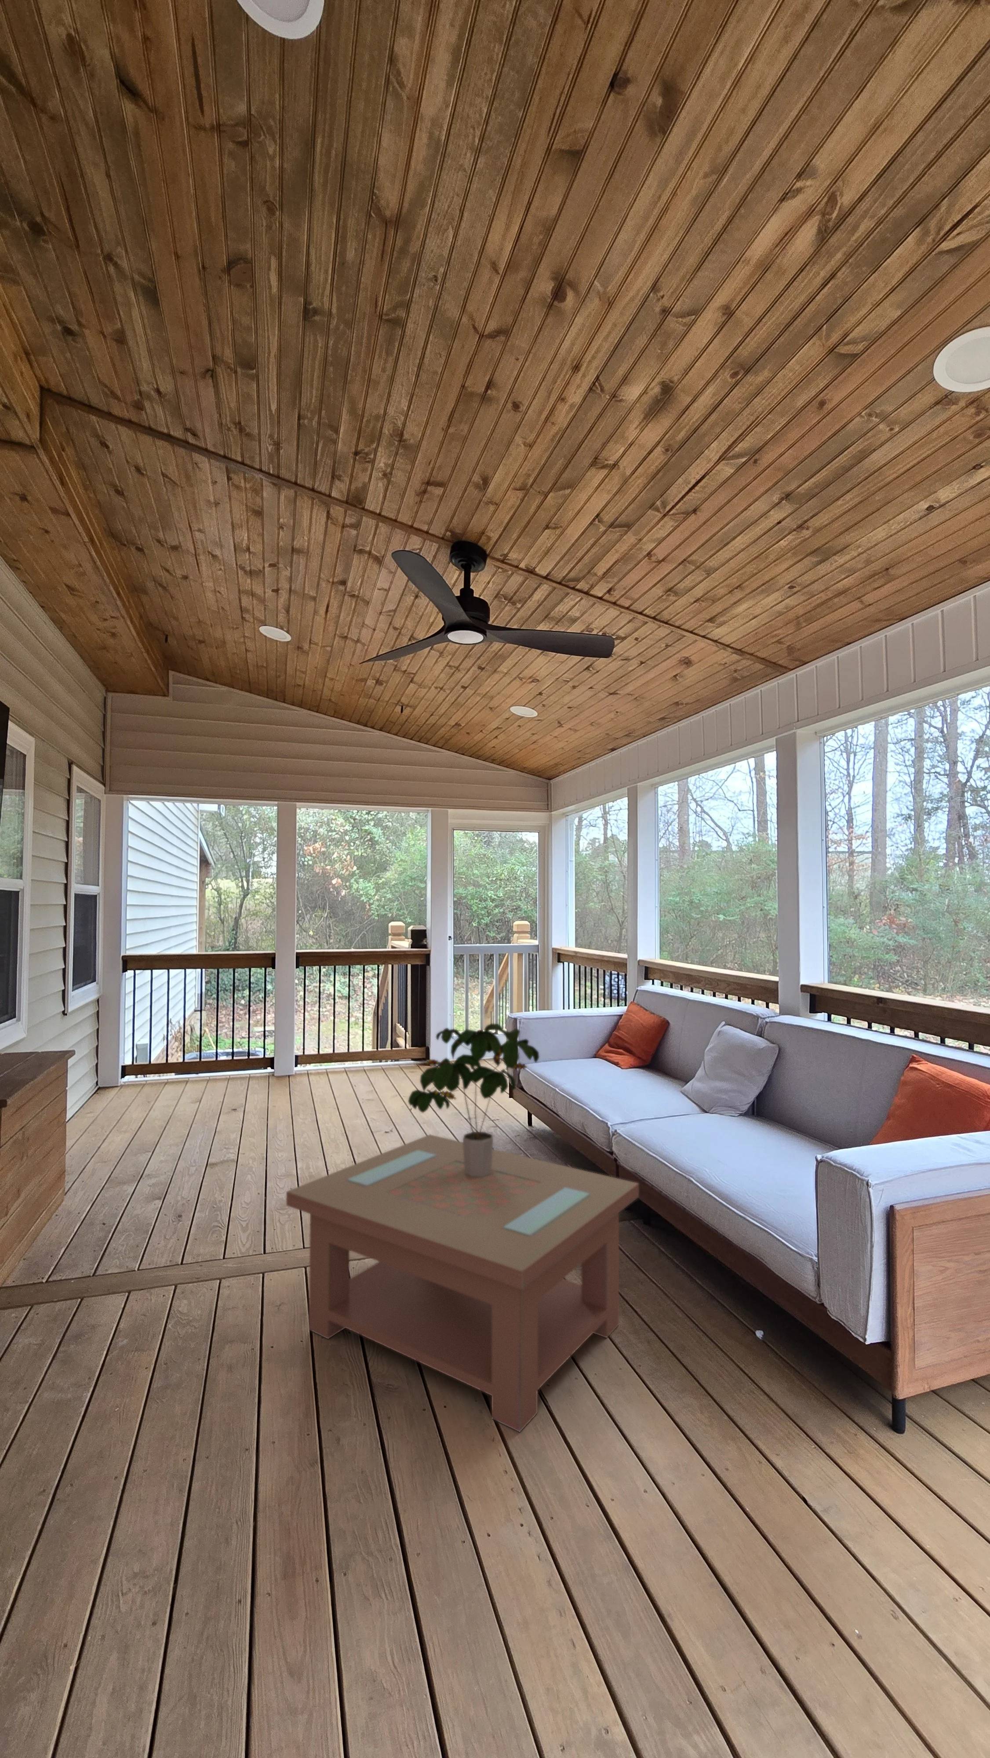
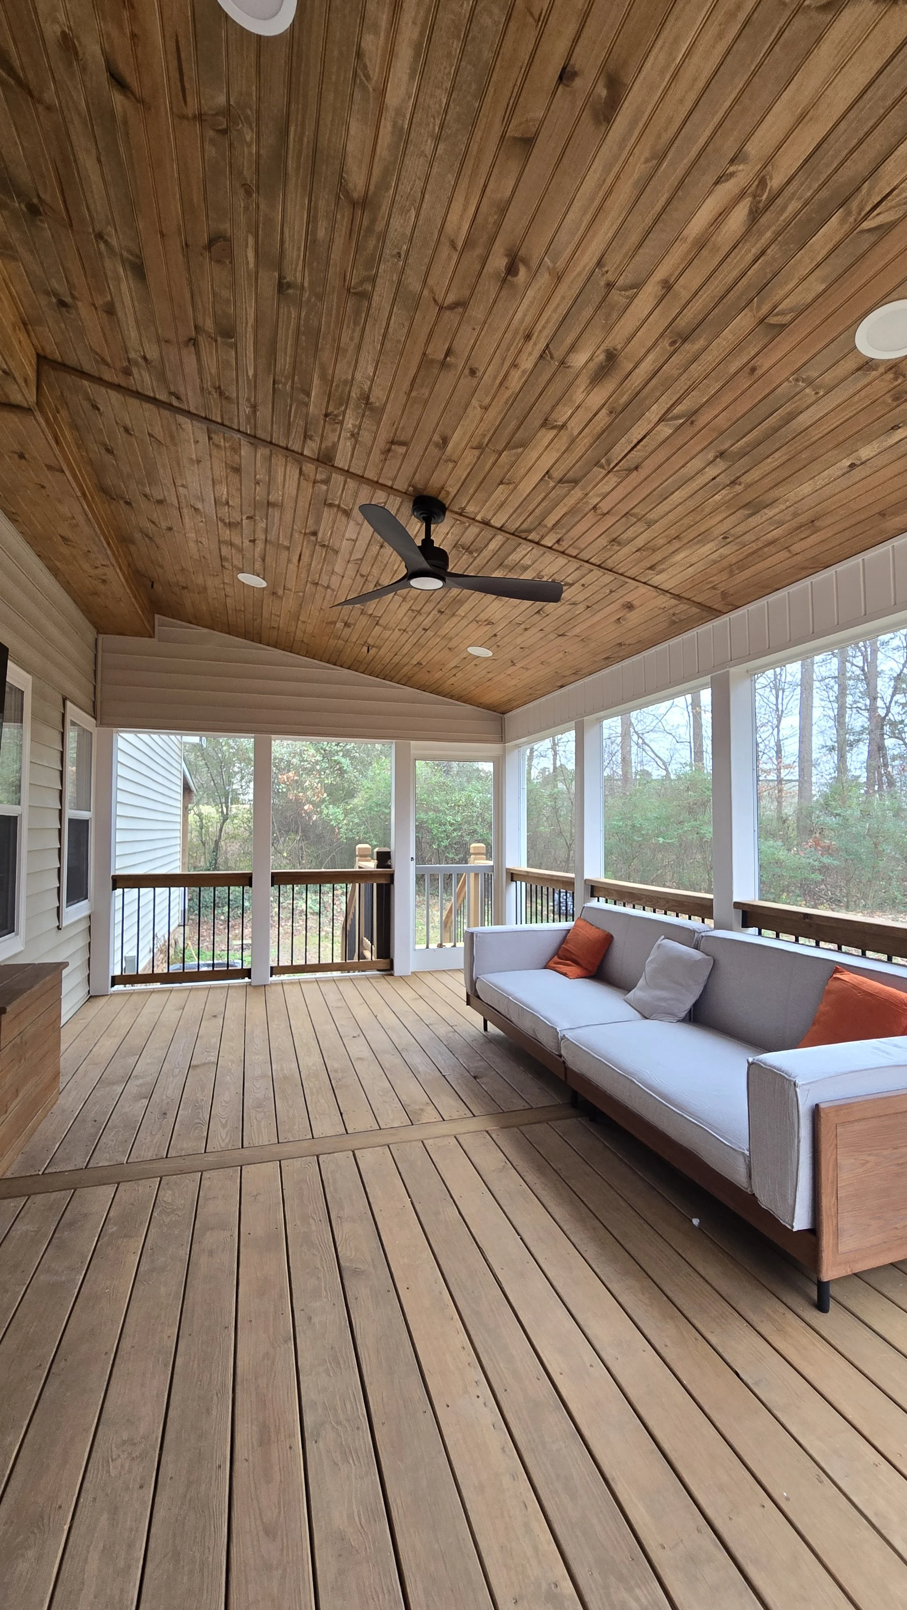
- coffee table [286,1134,639,1433]
- potted plant [408,1023,540,1176]
